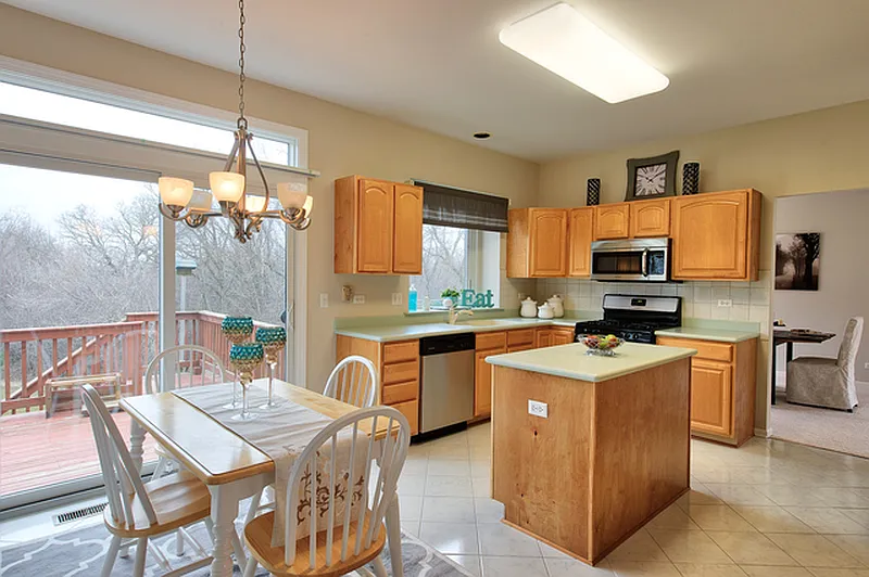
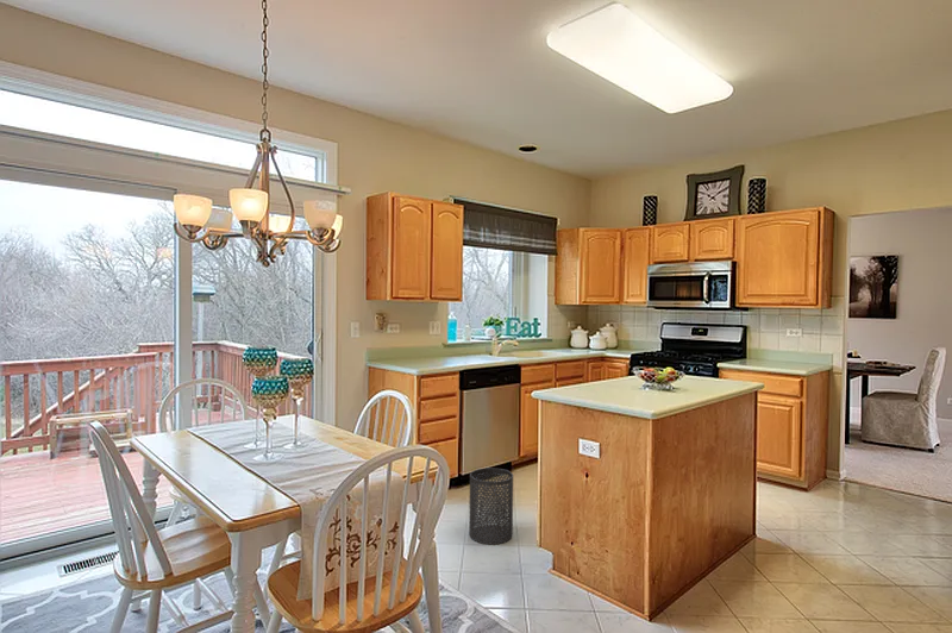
+ trash can [468,466,514,546]
